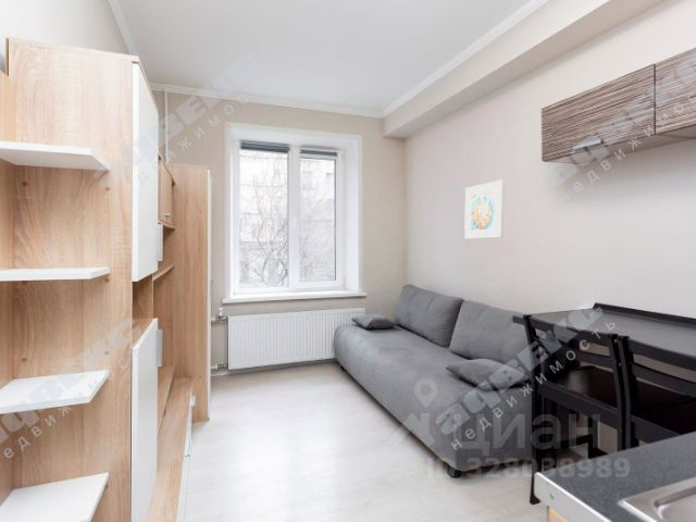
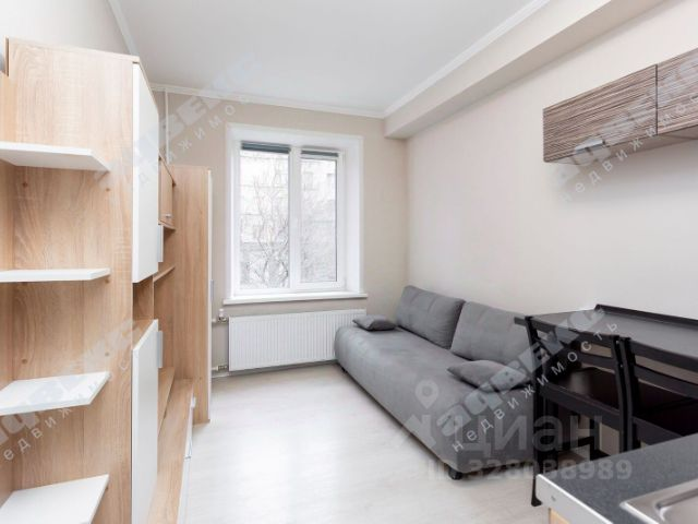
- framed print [463,178,506,240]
